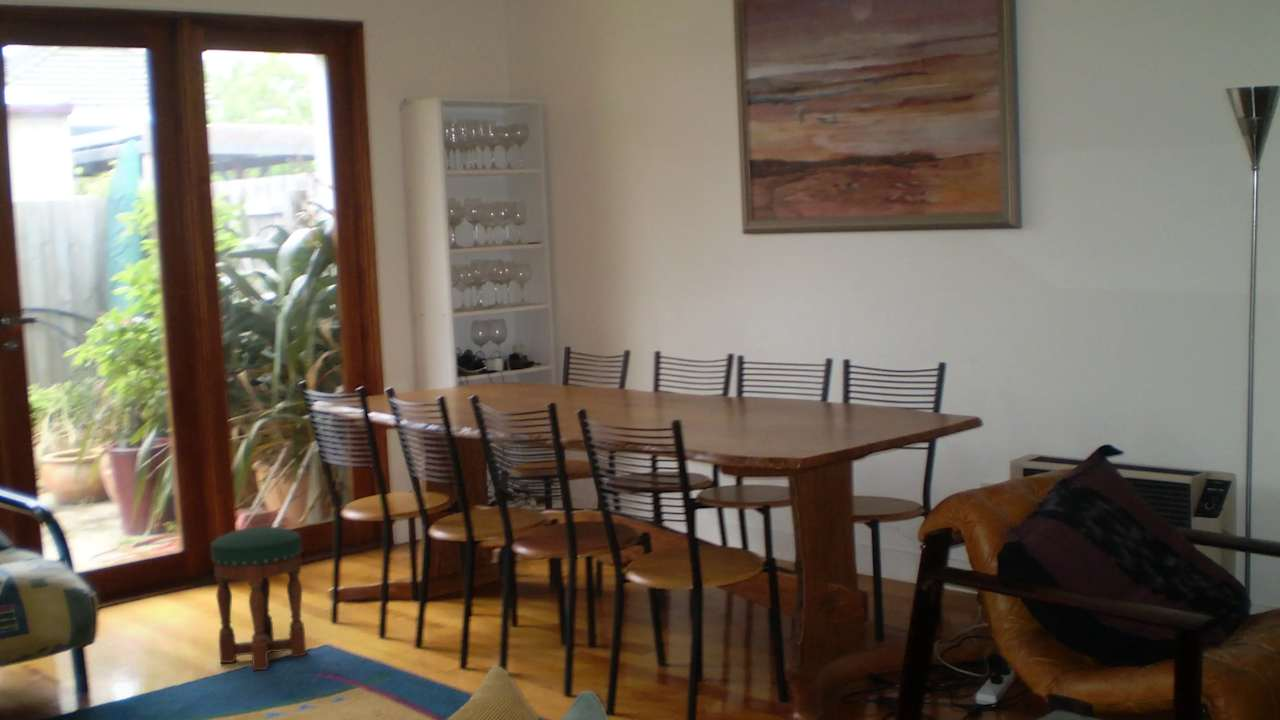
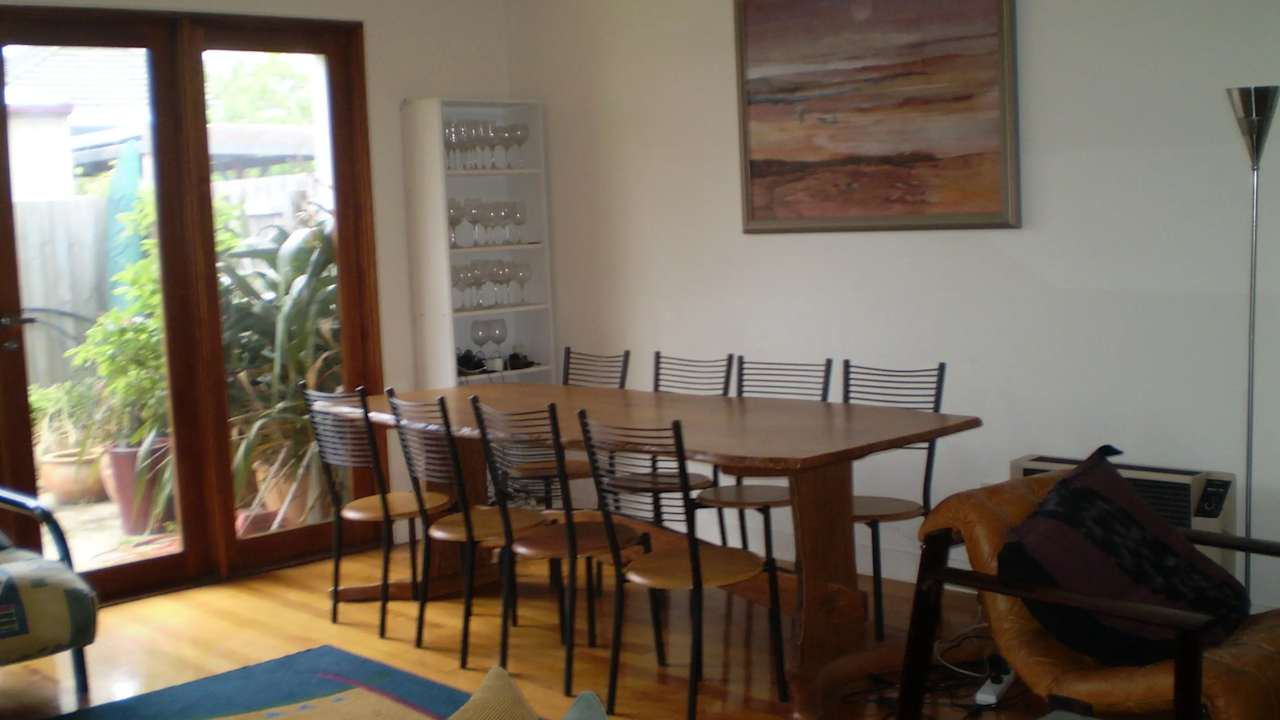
- stool [210,526,307,672]
